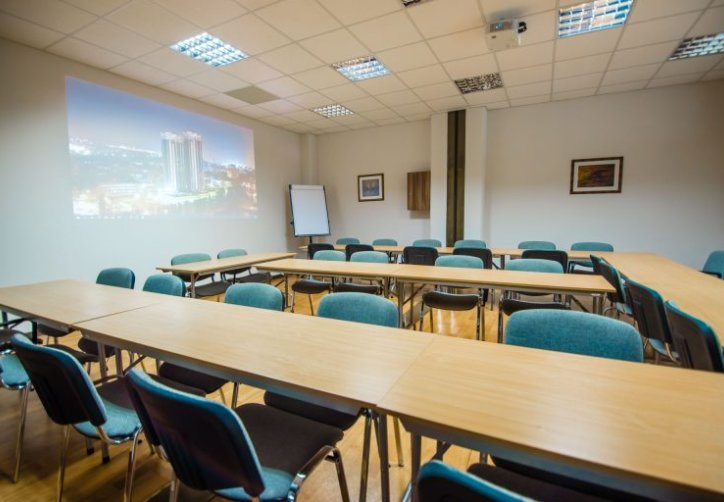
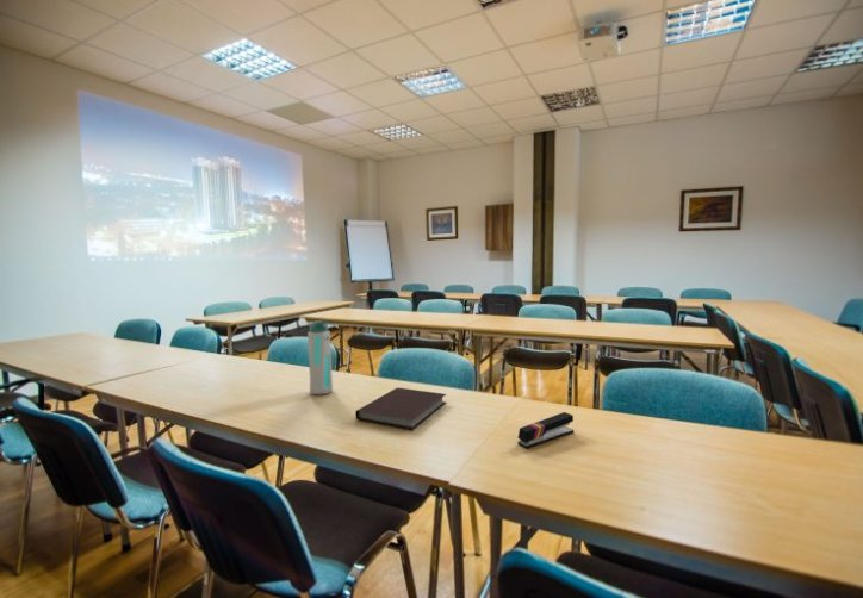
+ notebook [354,387,447,431]
+ water bottle [306,319,334,395]
+ stapler [516,411,575,449]
